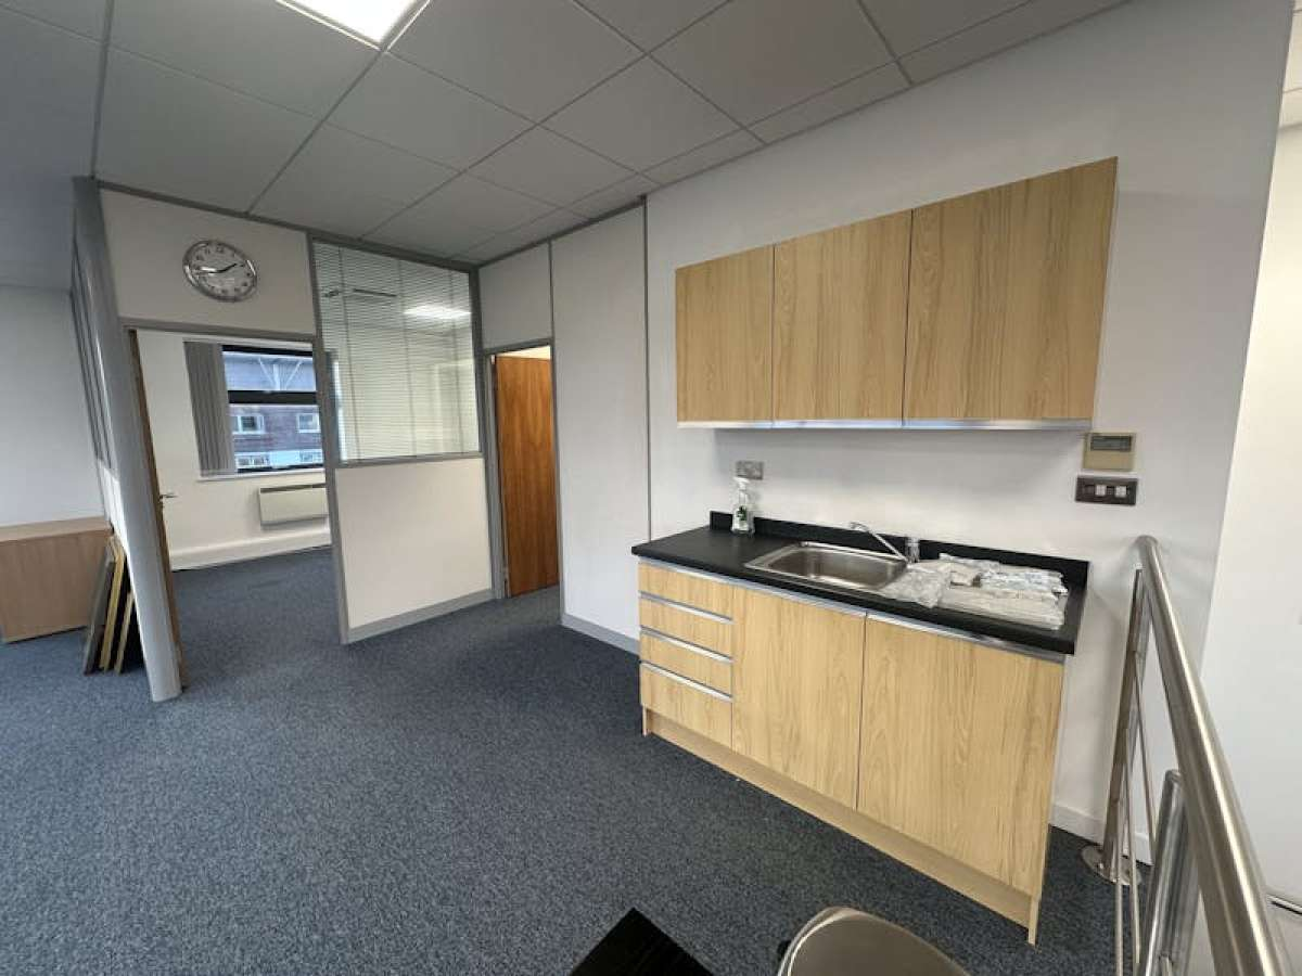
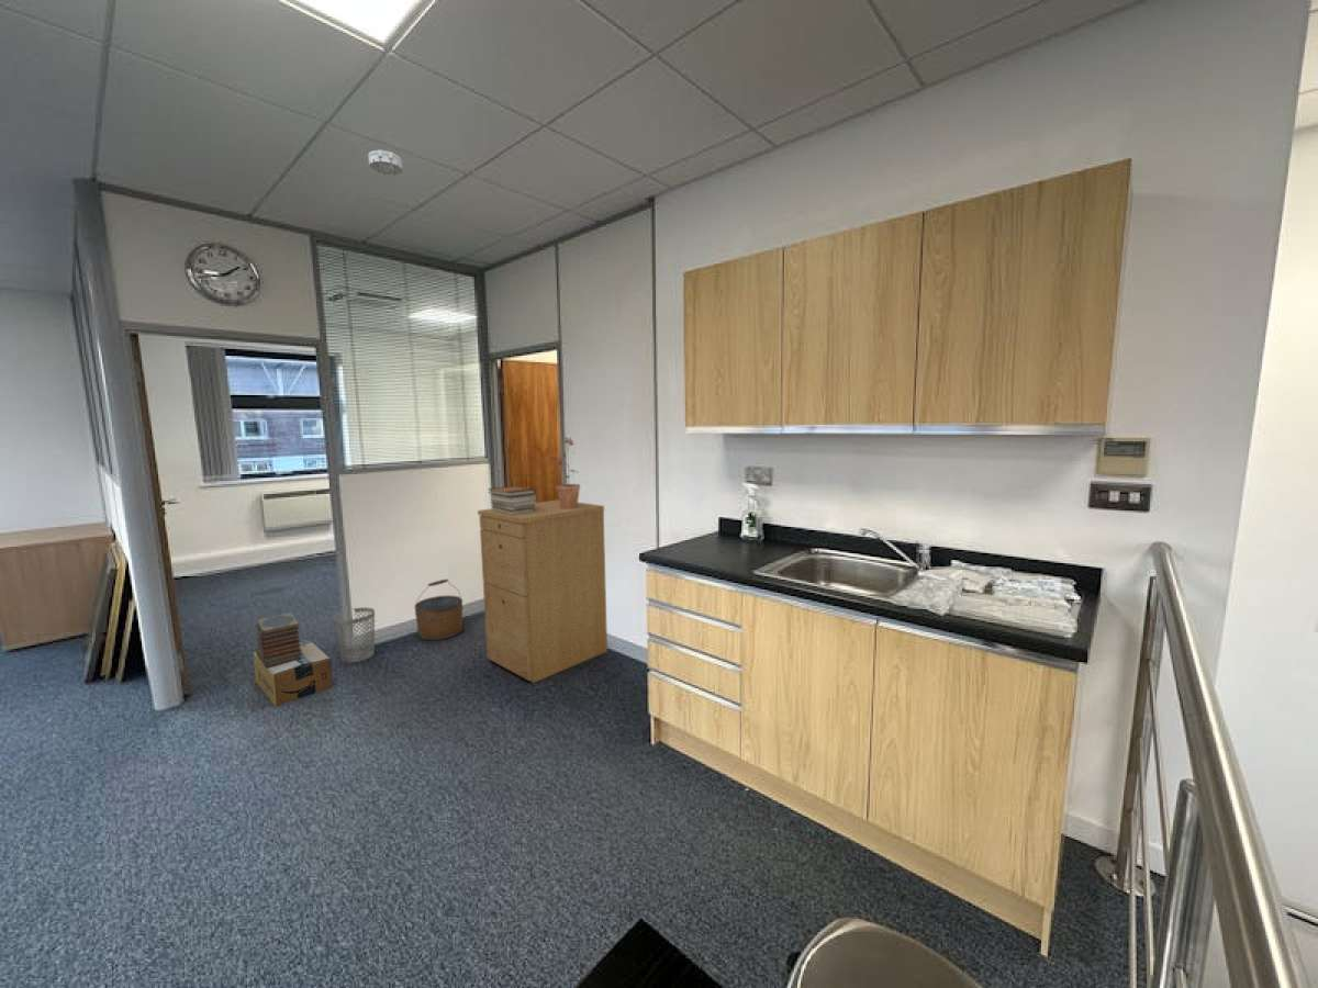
+ bucket [413,579,463,641]
+ smoke detector [367,148,404,177]
+ book stack [487,485,537,515]
+ filing cabinet [477,498,608,684]
+ potted plant [550,438,581,508]
+ book stack [255,611,303,669]
+ cardboard box [253,638,334,707]
+ wastebasket [332,606,376,663]
